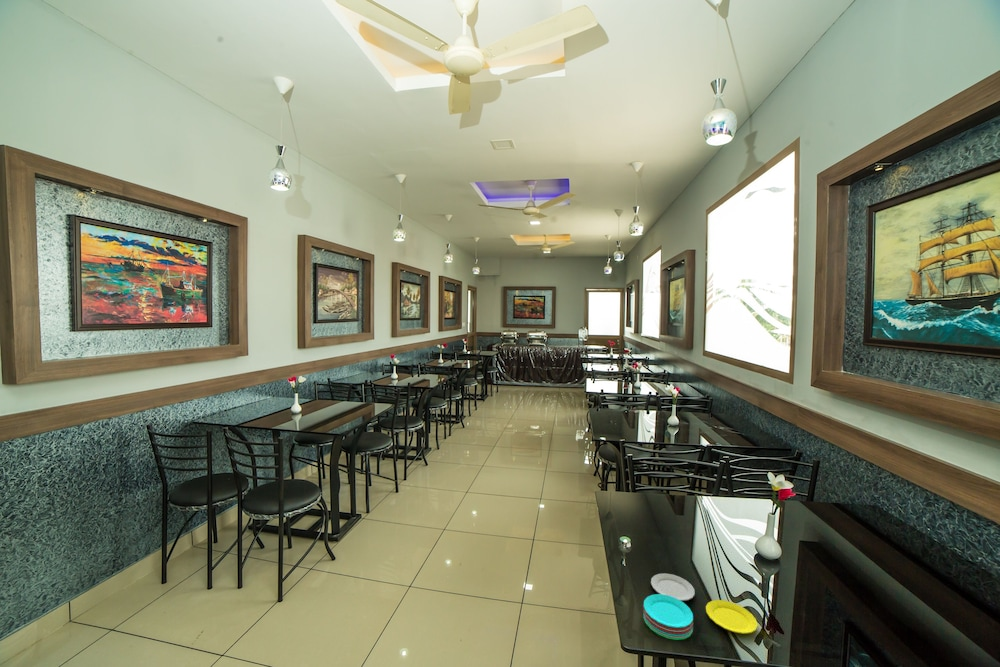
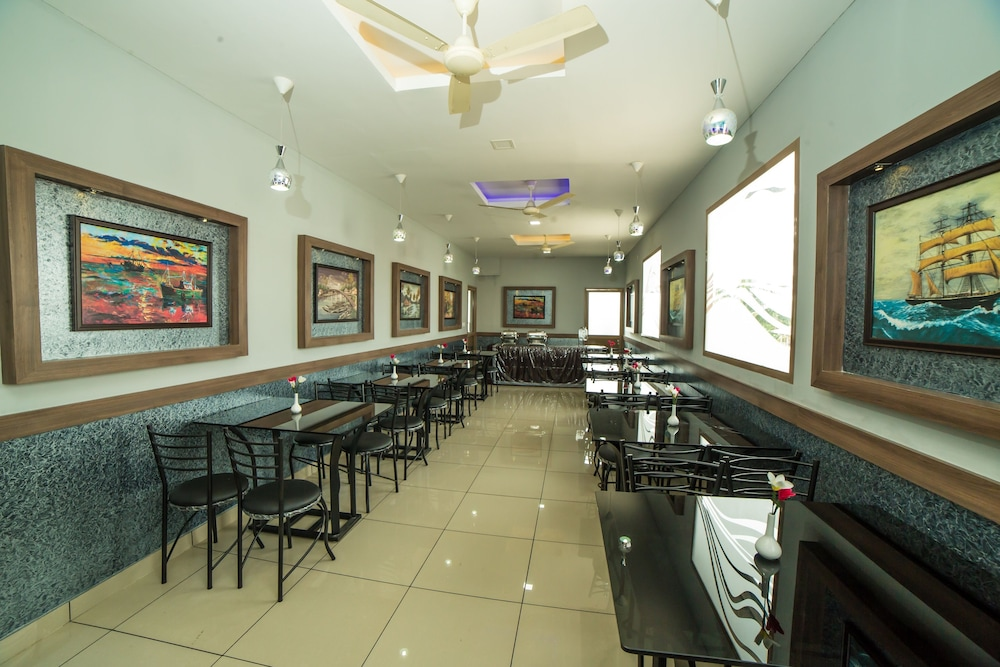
- plate [642,572,759,641]
